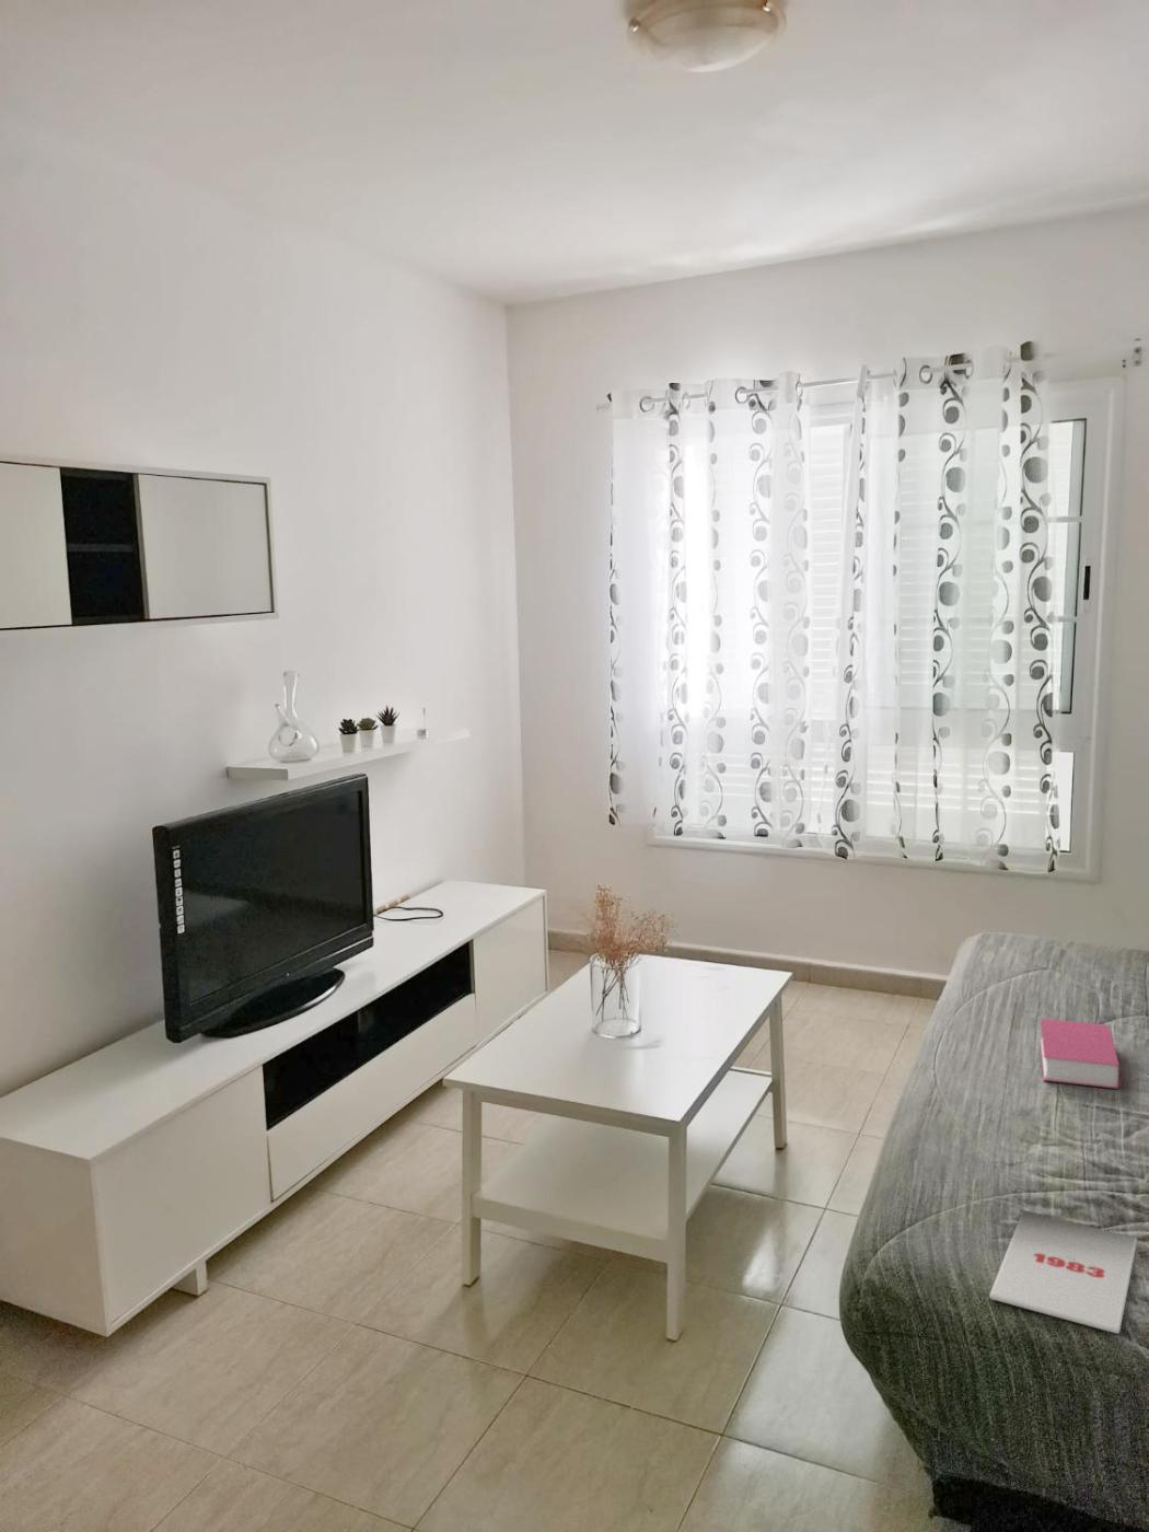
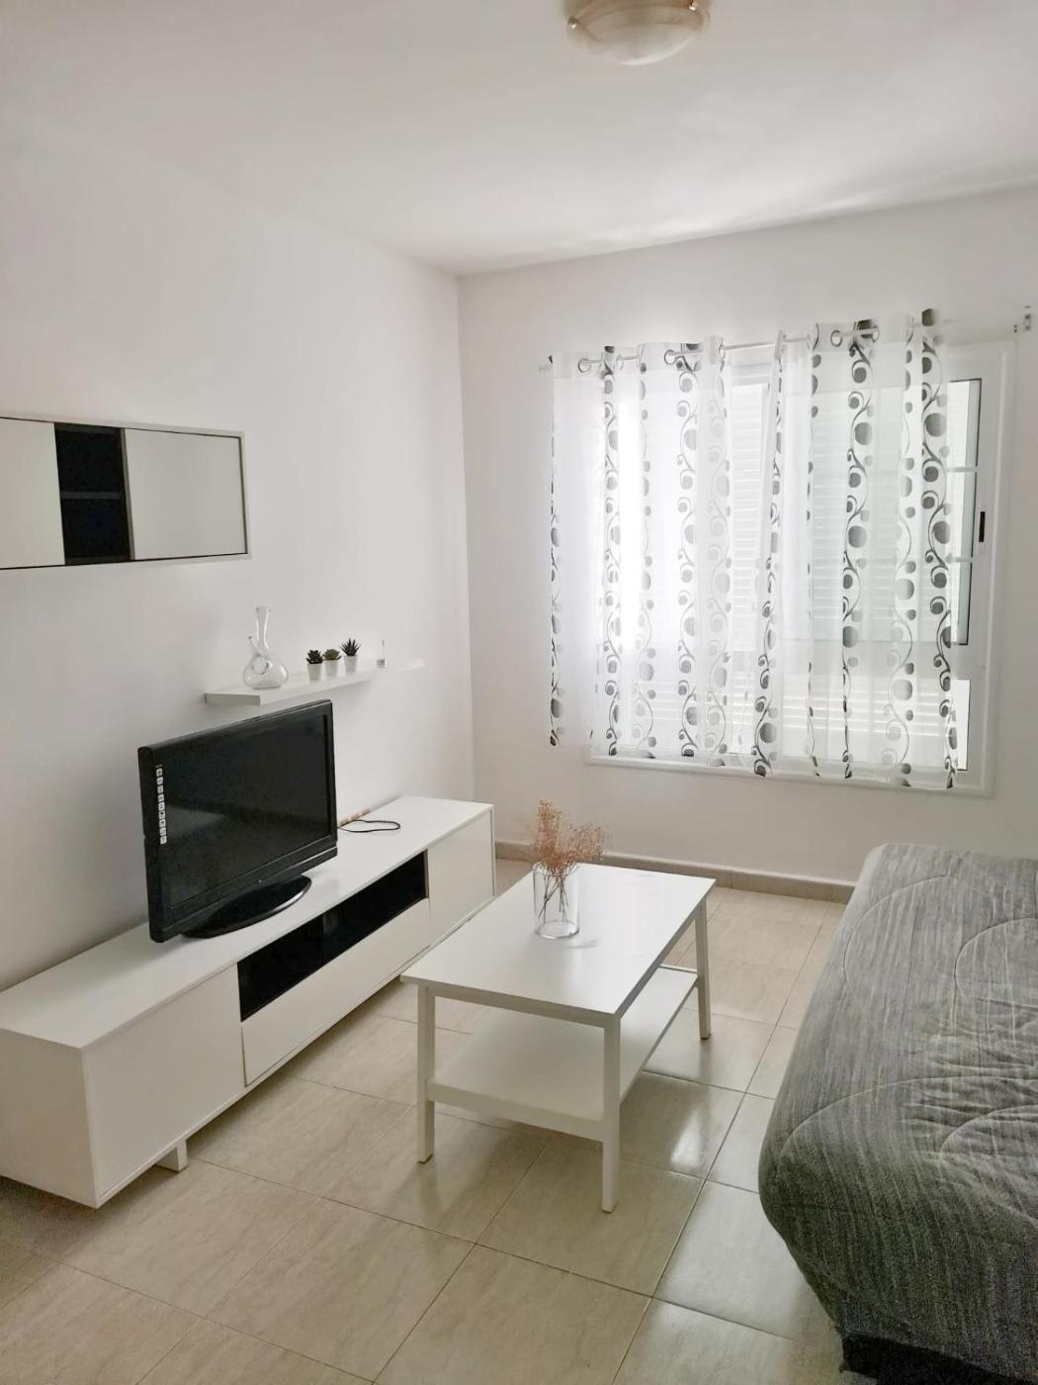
- magazine [988,1210,1138,1335]
- book [1038,1018,1122,1090]
